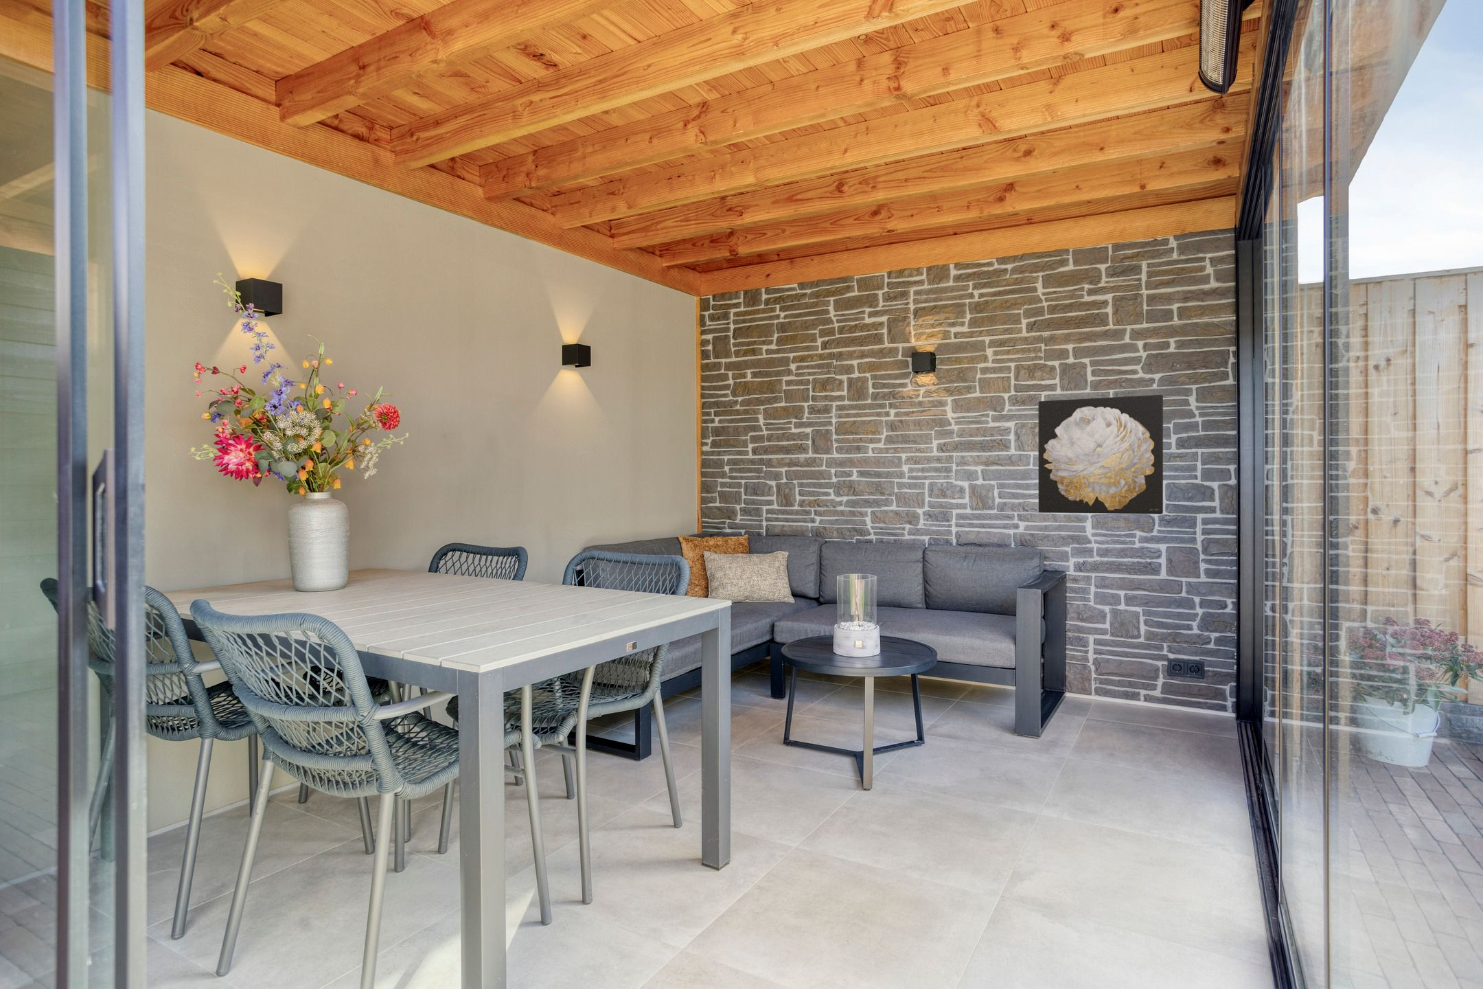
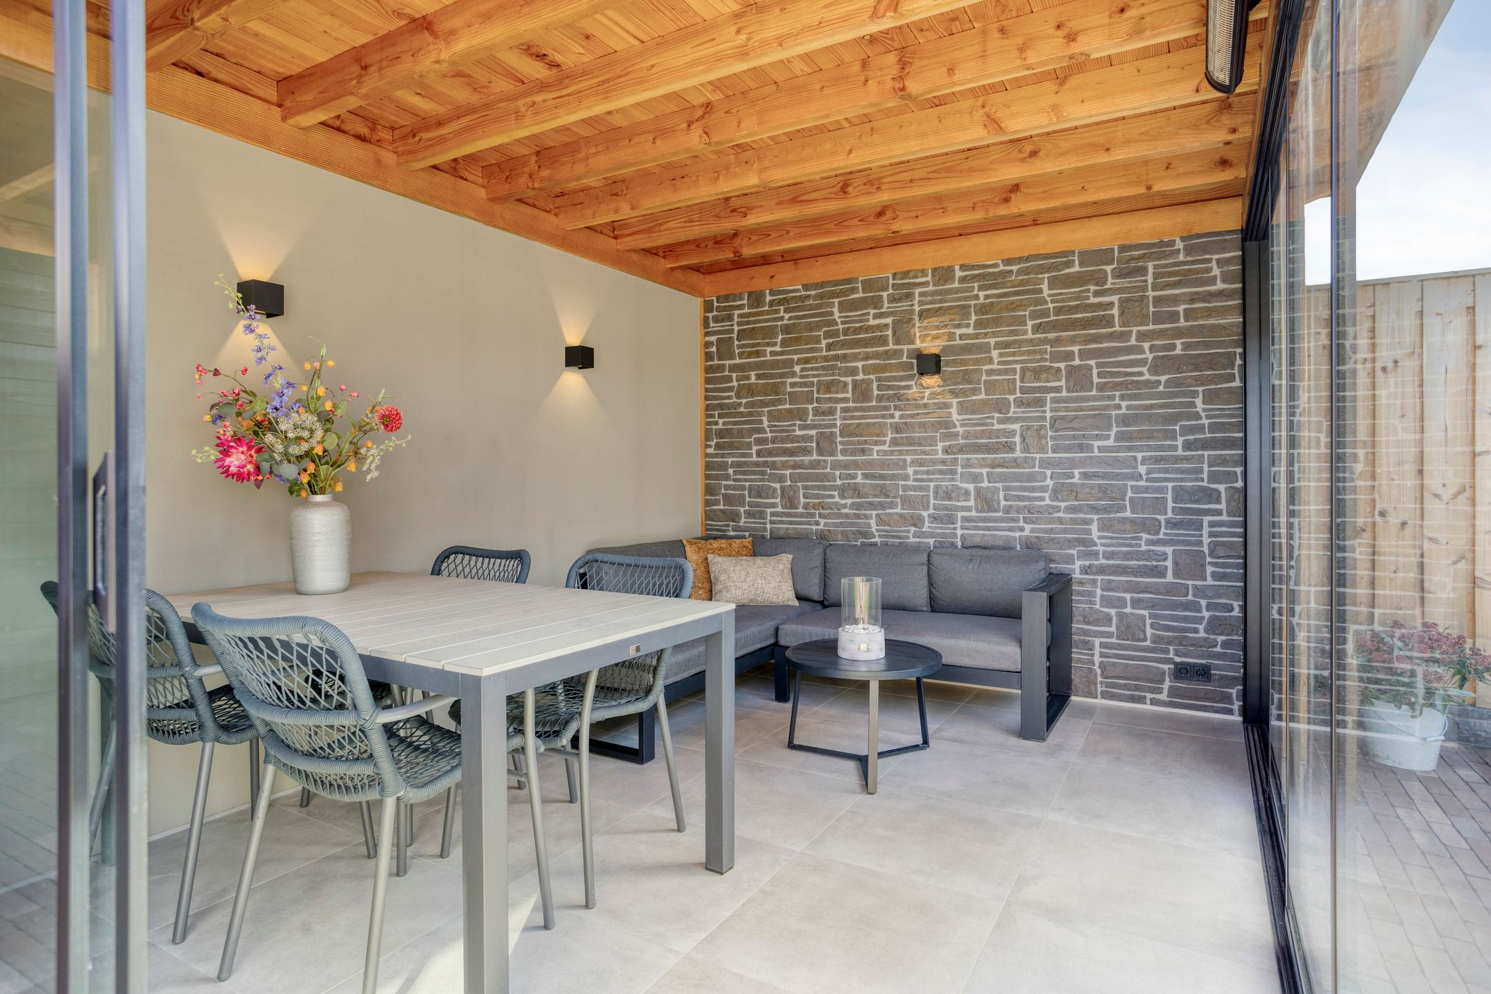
- wall art [1037,394,1164,515]
